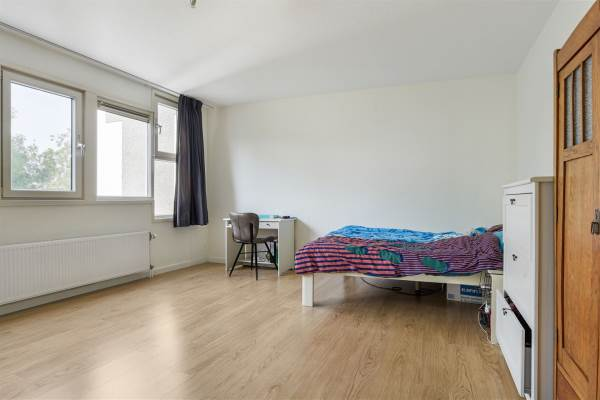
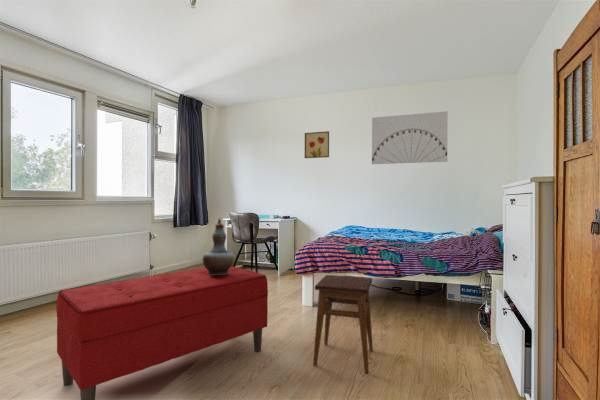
+ wall art [371,110,449,165]
+ decorative vase [202,218,235,275]
+ bench [55,265,269,400]
+ wall art [304,130,330,159]
+ stool [312,274,374,374]
